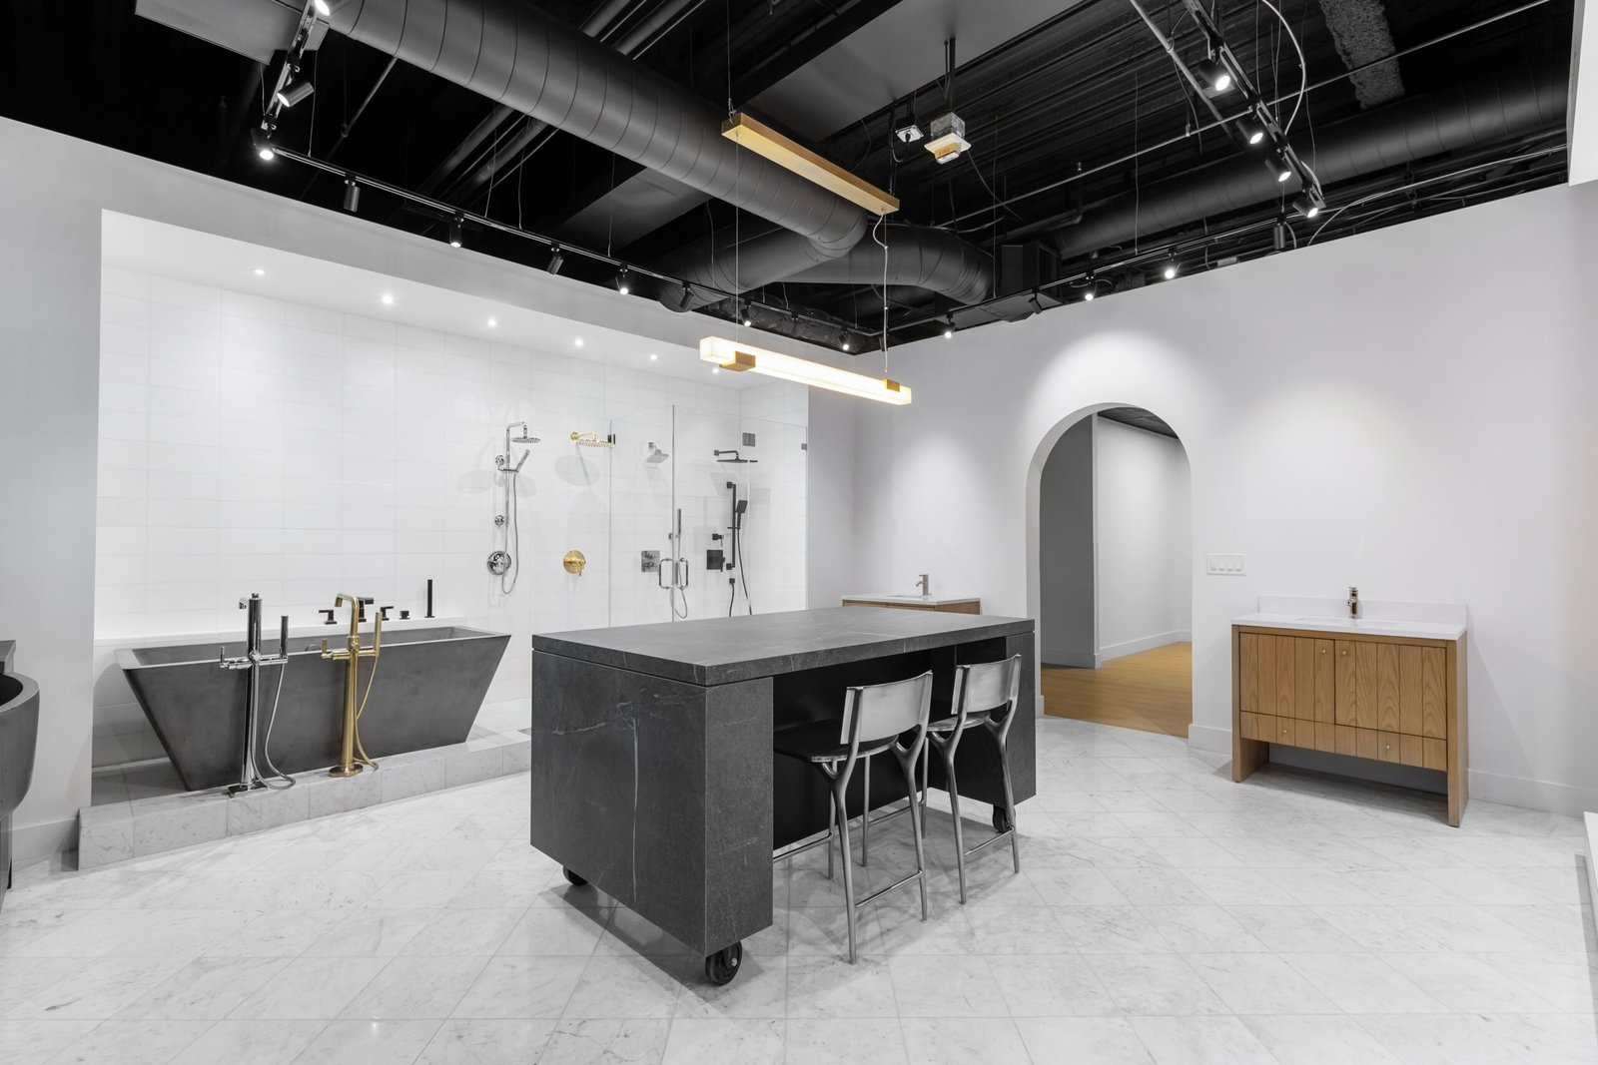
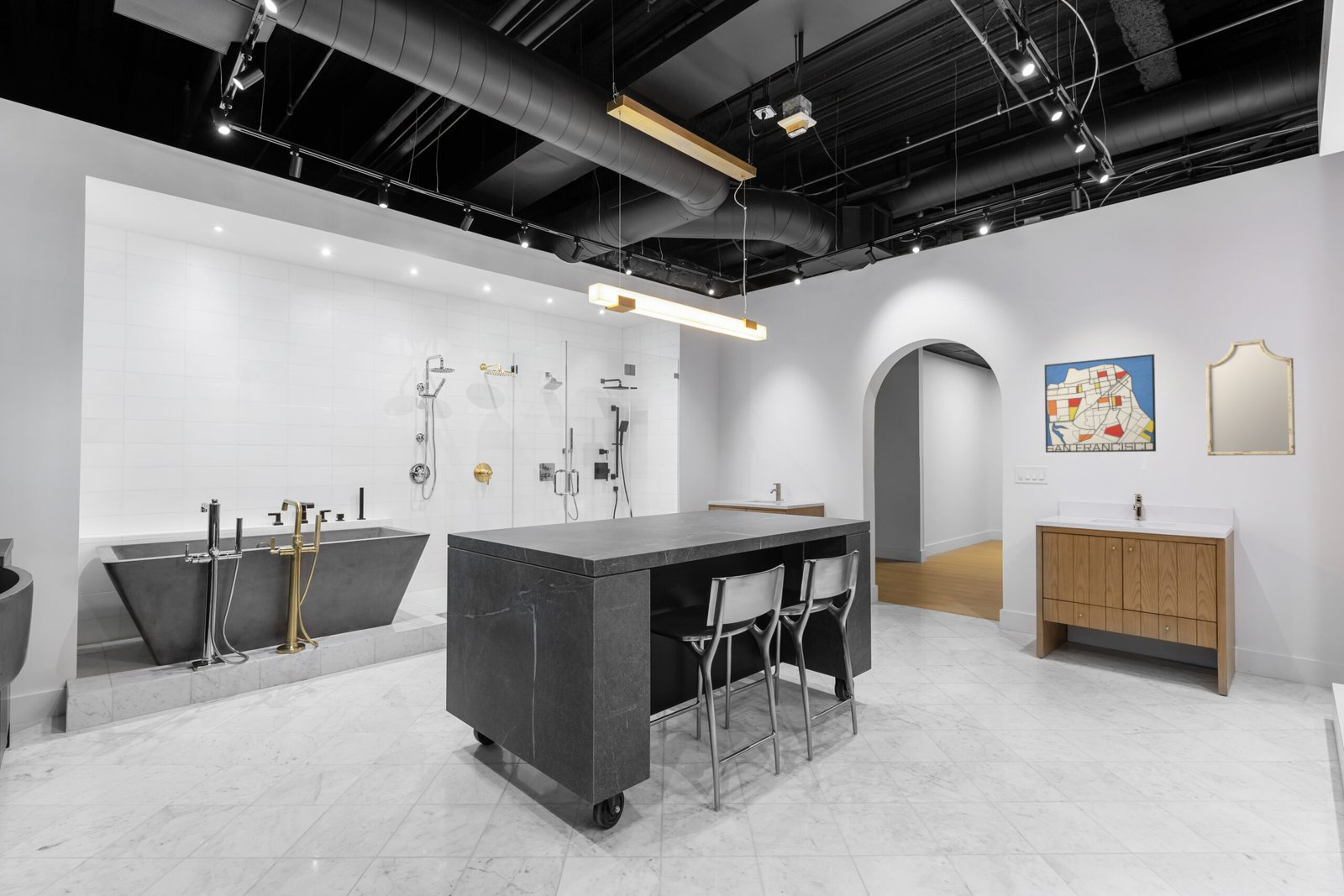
+ home mirror [1205,338,1296,457]
+ wall art [1044,354,1157,453]
